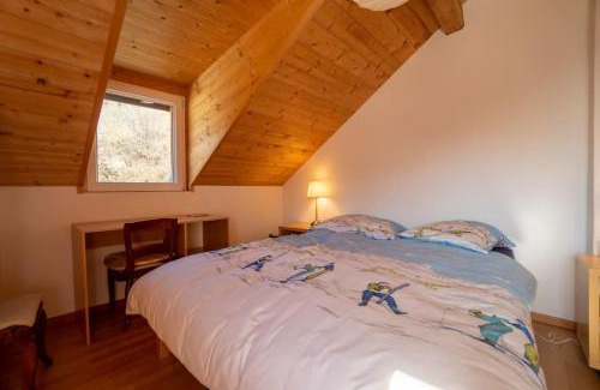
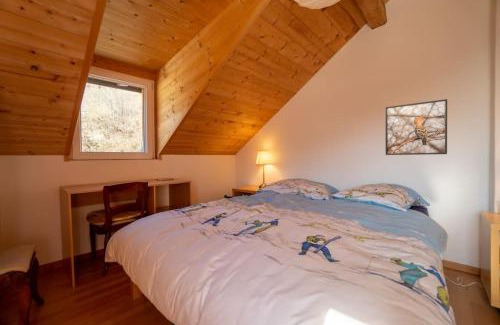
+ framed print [384,98,448,156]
